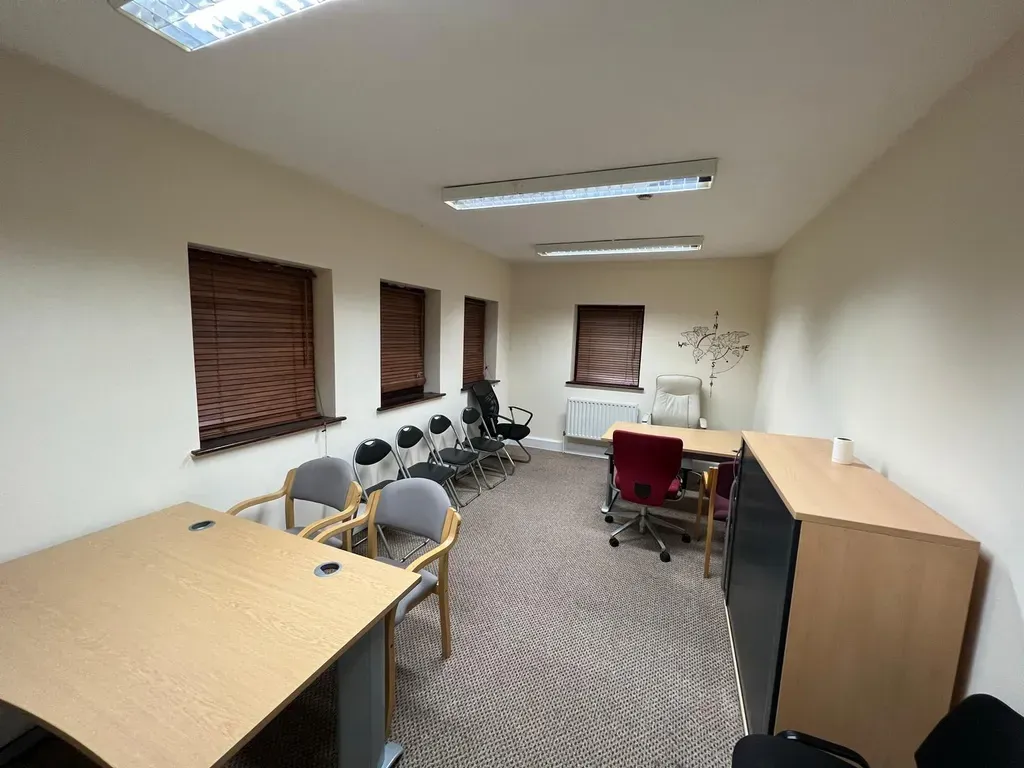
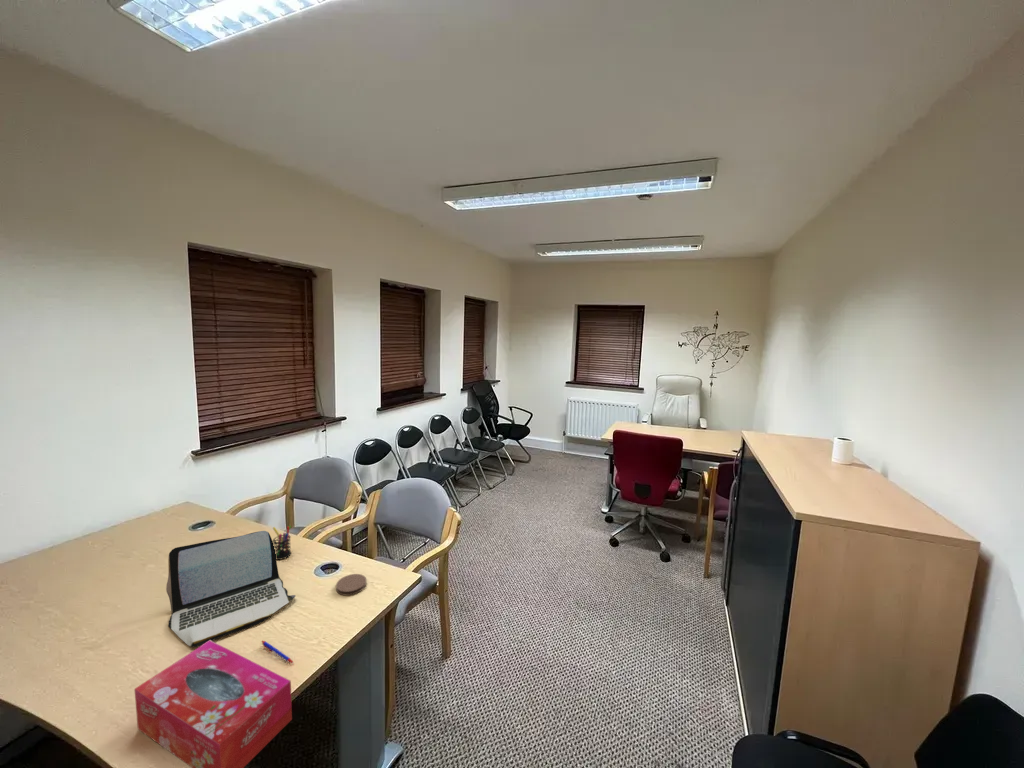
+ tissue box [133,640,293,768]
+ laptop [165,530,296,648]
+ coaster [335,573,367,596]
+ pen holder [272,525,292,561]
+ pen [260,639,294,664]
